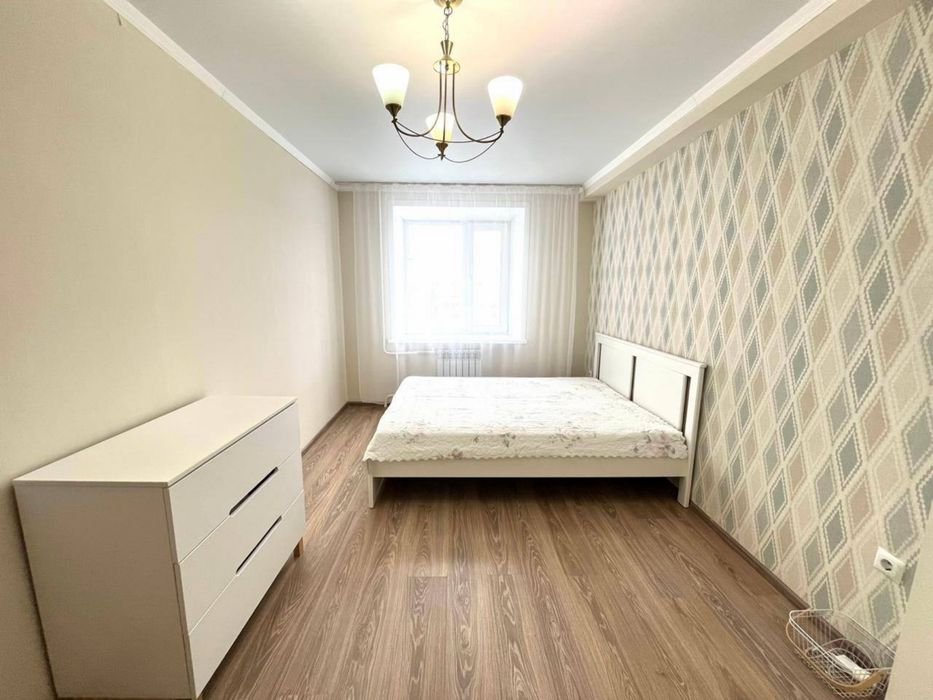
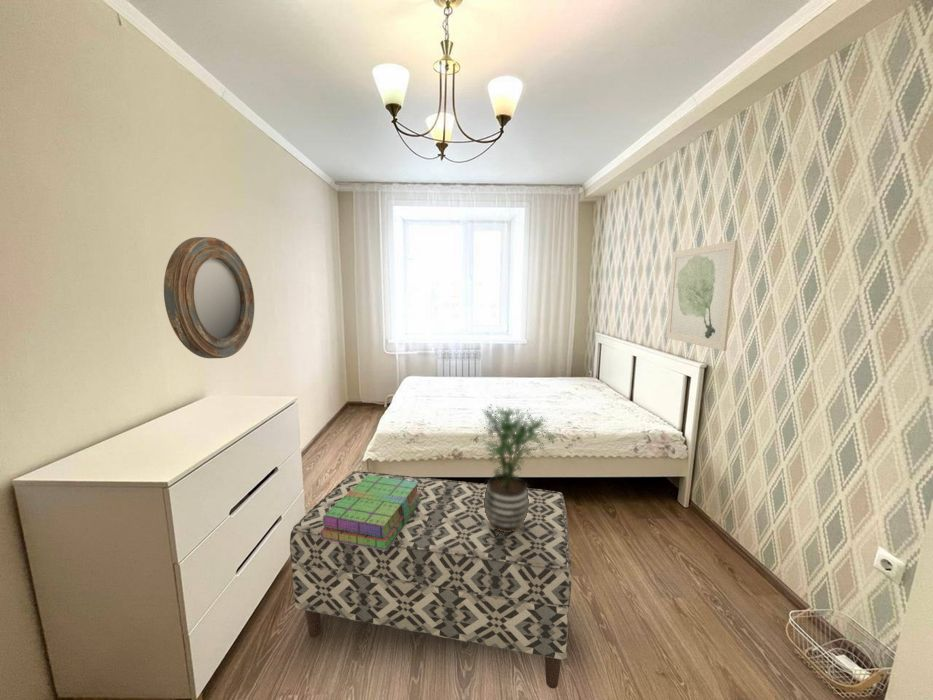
+ potted plant [468,404,558,532]
+ stack of books [320,475,422,551]
+ home mirror [163,236,255,359]
+ bench [289,470,572,689]
+ wall art [665,239,739,352]
